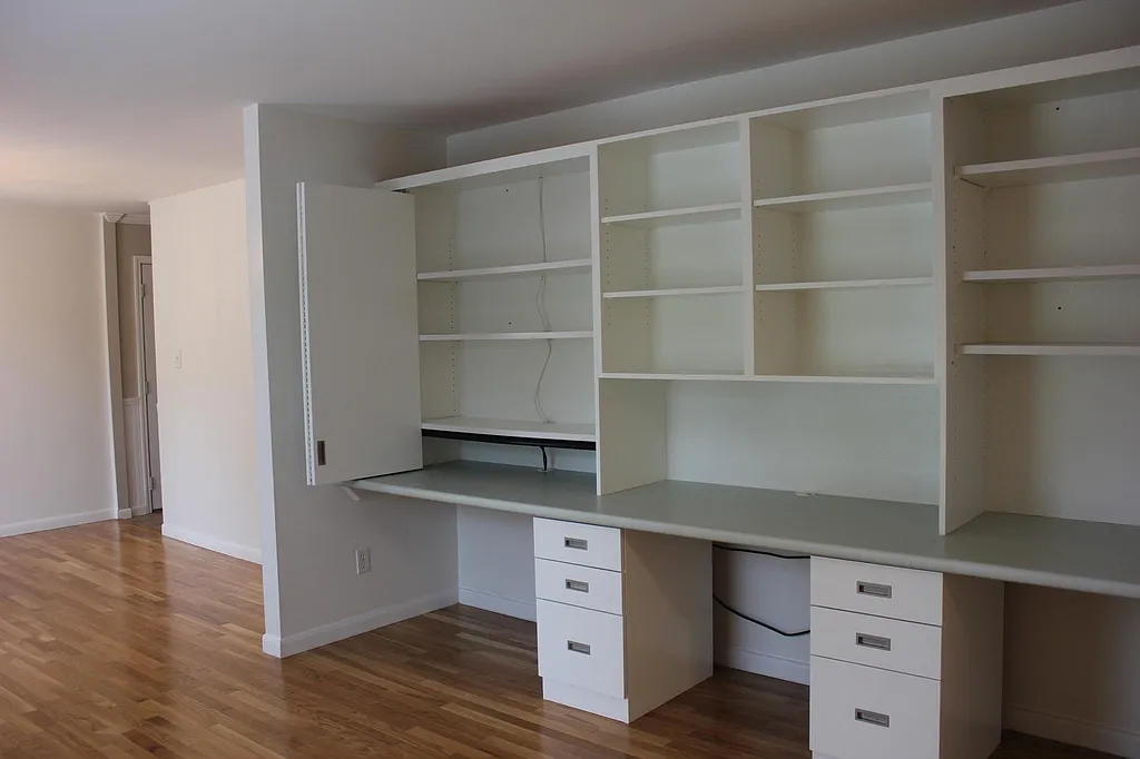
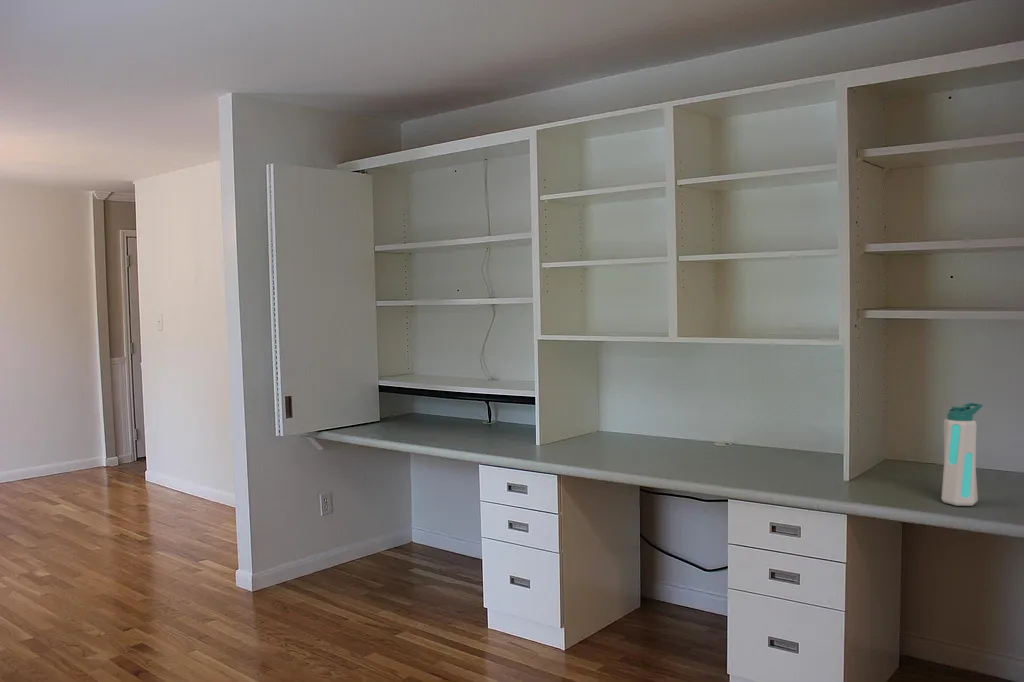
+ water bottle [941,402,984,507]
